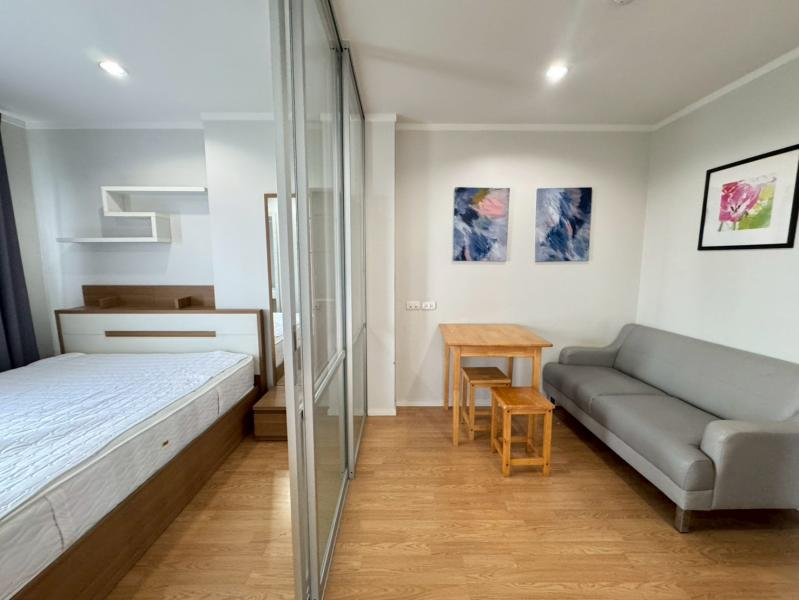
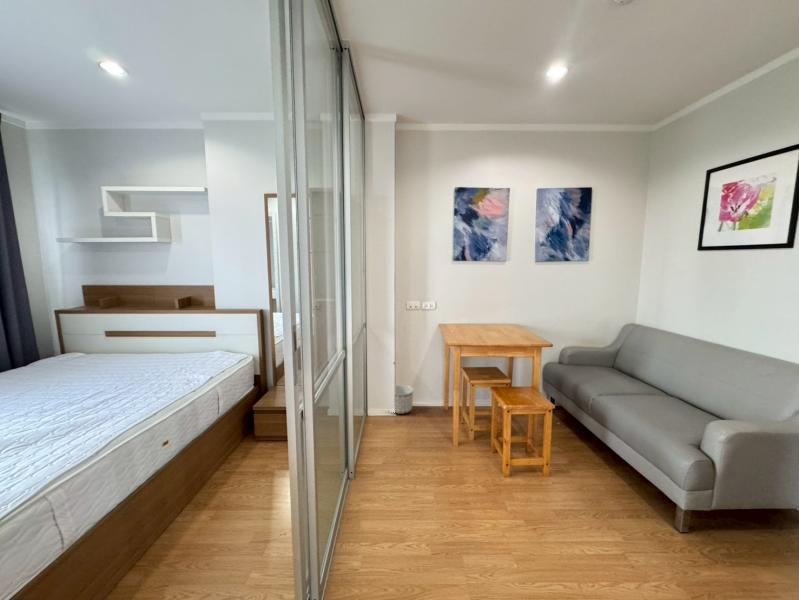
+ planter [394,384,414,415]
